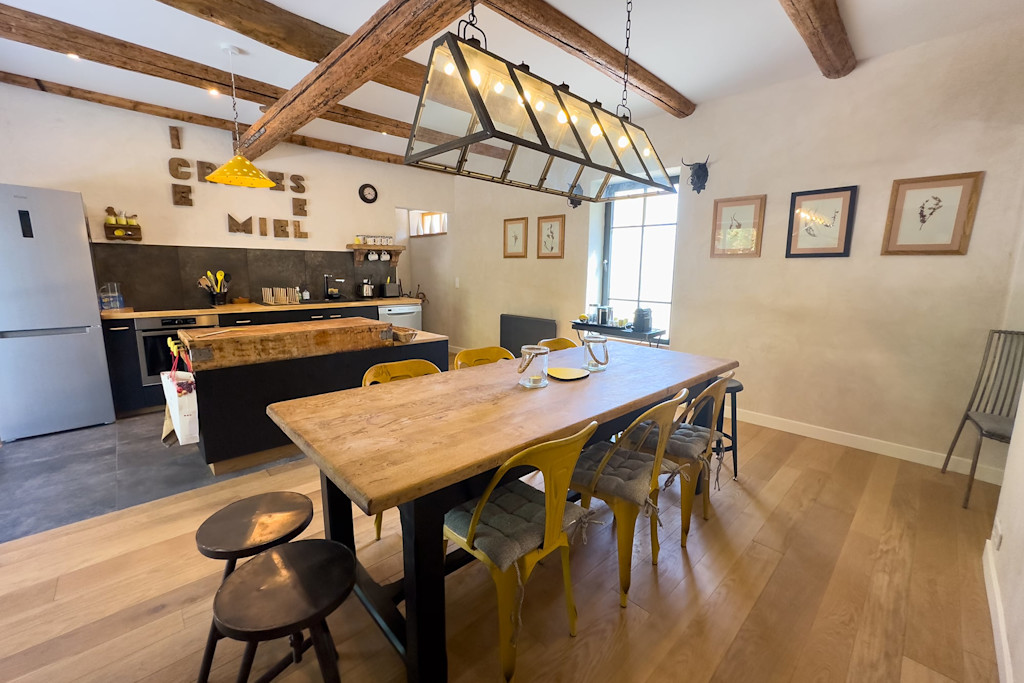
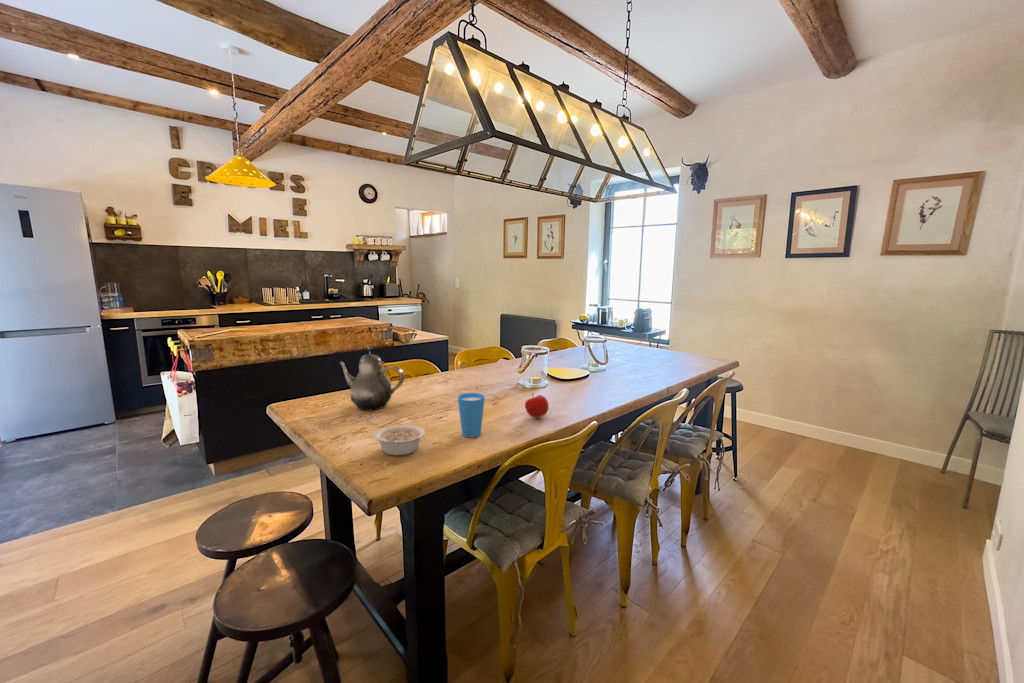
+ teapot [339,346,406,412]
+ legume [373,425,427,457]
+ cup [457,392,486,438]
+ fruit [524,392,550,419]
